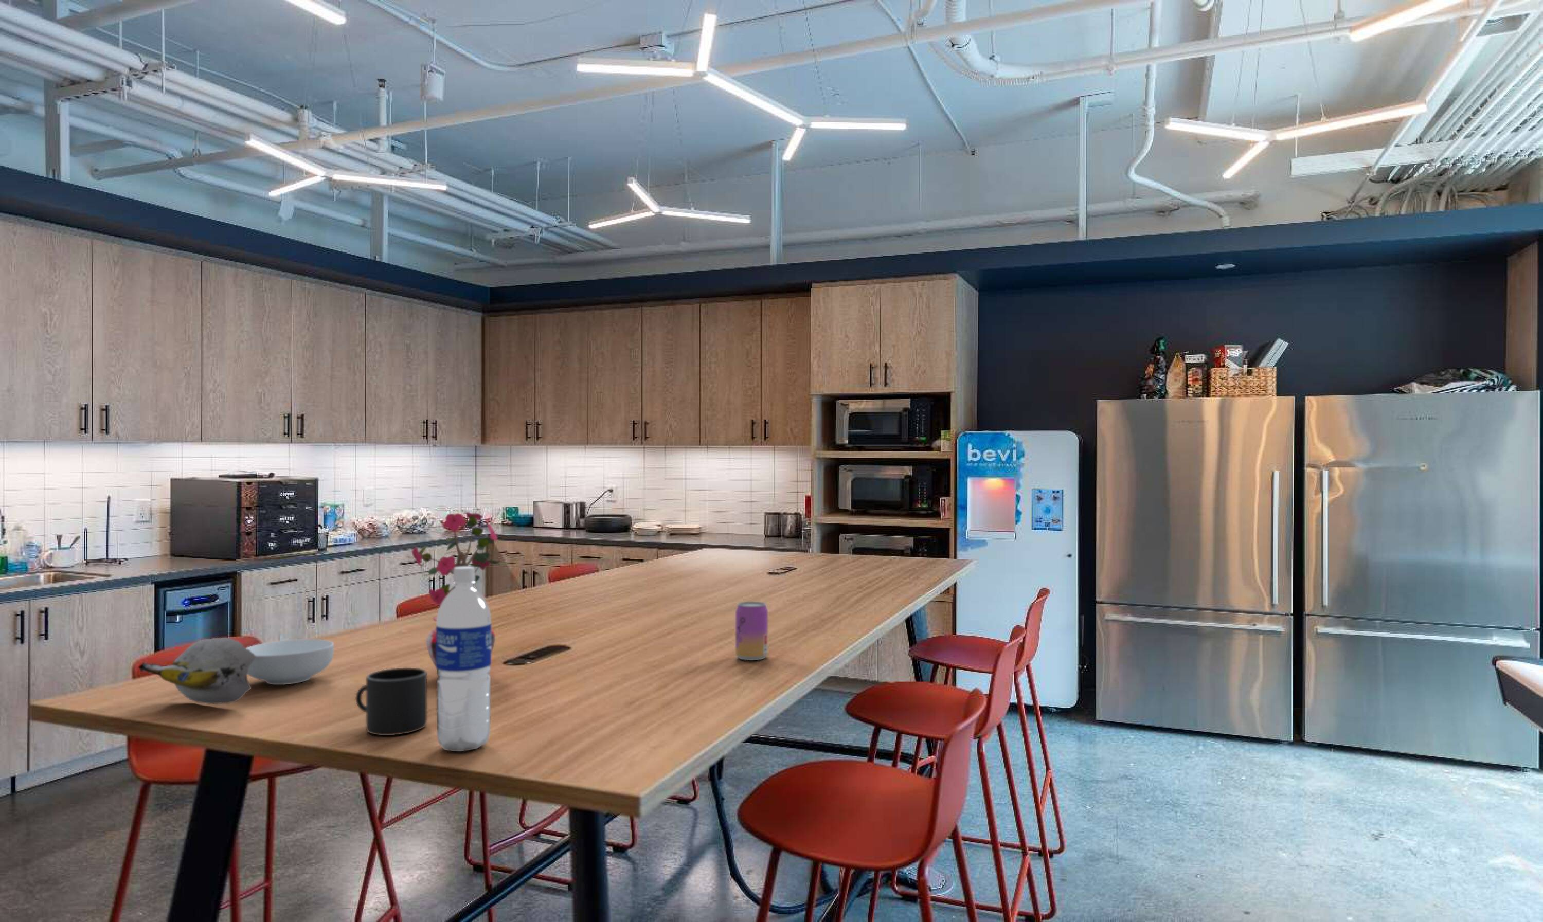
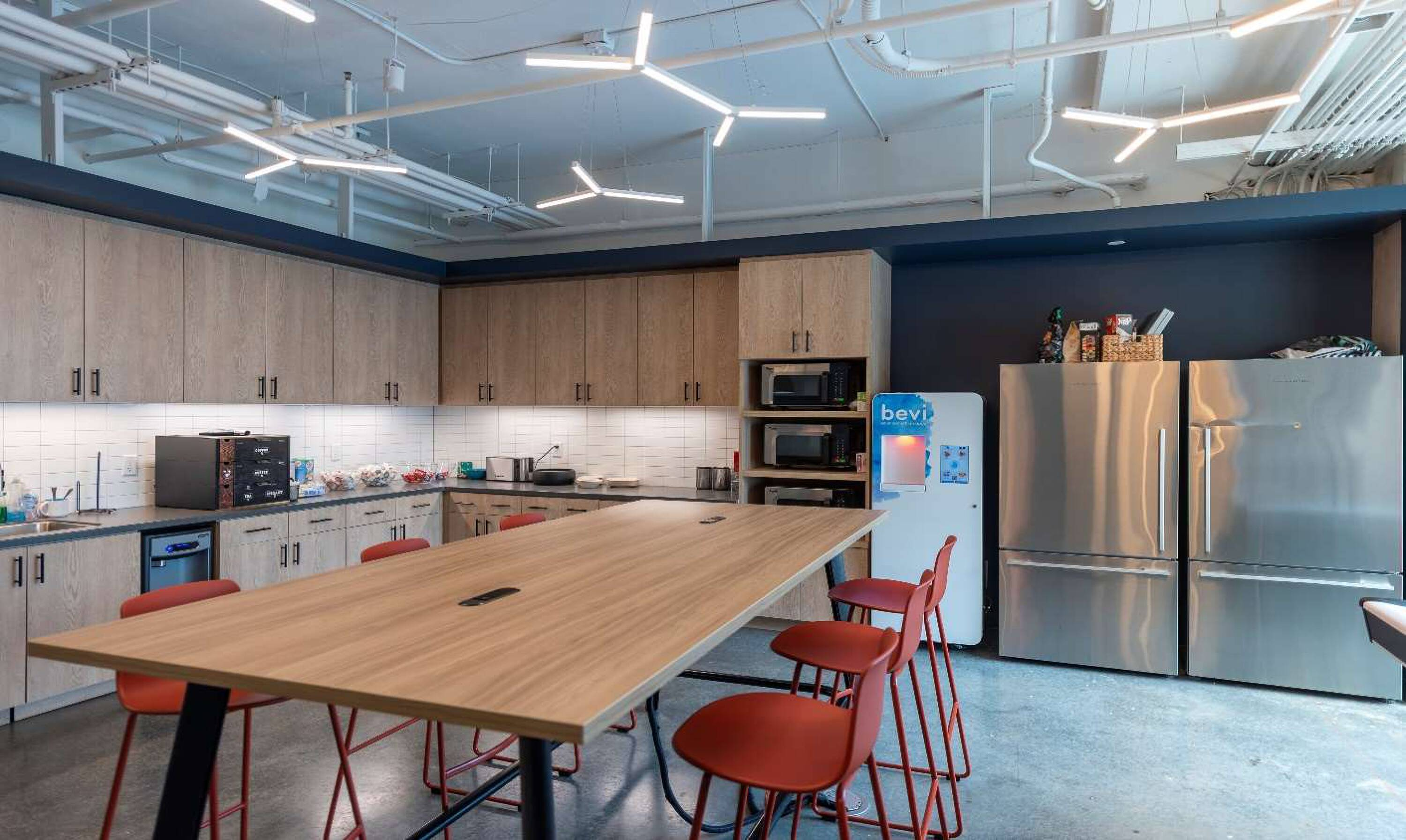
- beverage can [735,601,768,661]
- mug [356,667,427,735]
- potted plant [405,506,510,668]
- cereal bowl [246,639,335,685]
- water bottle [436,566,492,752]
- banana [138,637,256,705]
